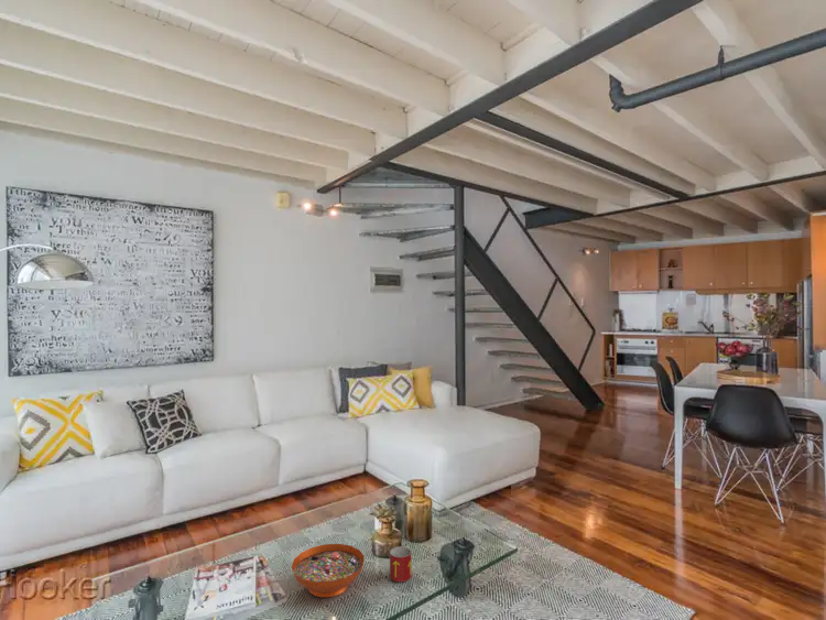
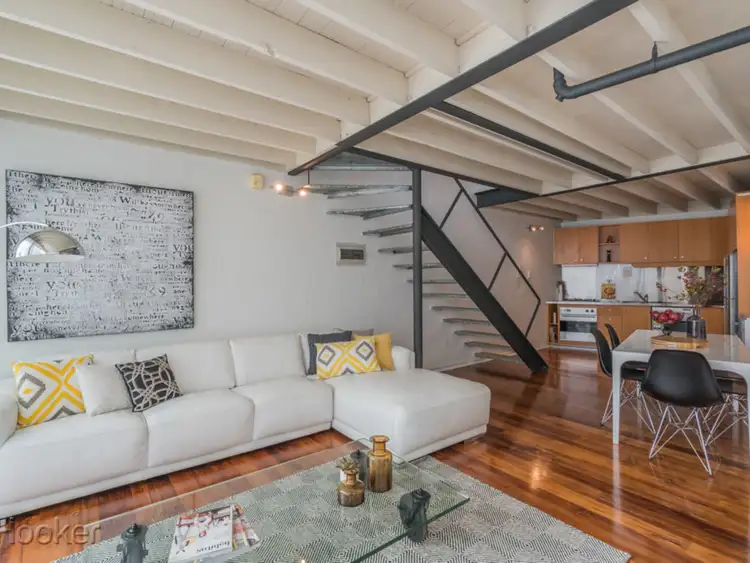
- mug [389,545,413,583]
- decorative bowl [291,543,366,598]
